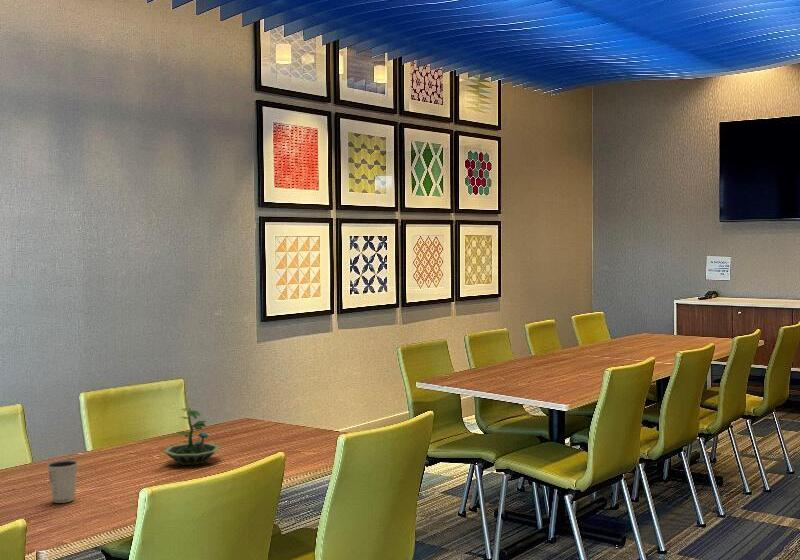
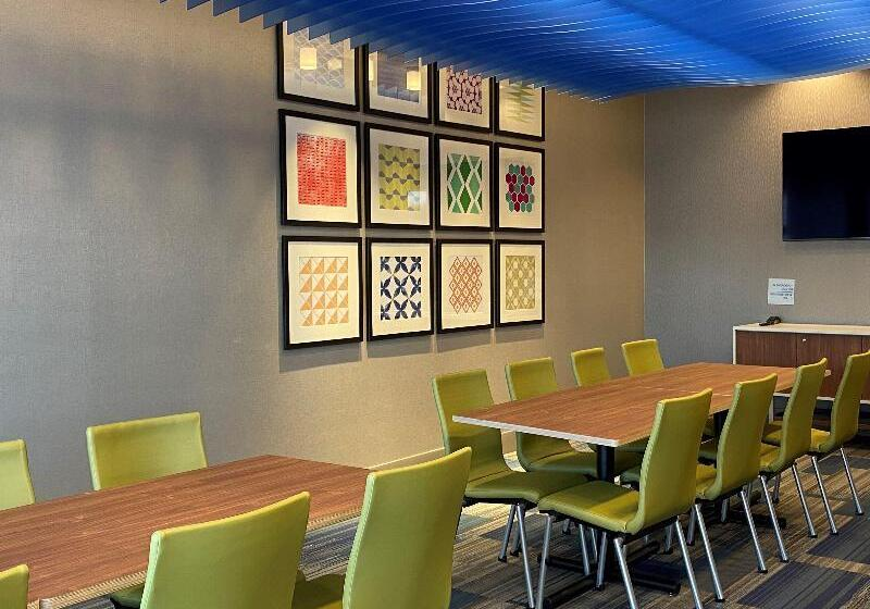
- terrarium [162,407,222,466]
- dixie cup [46,459,79,504]
